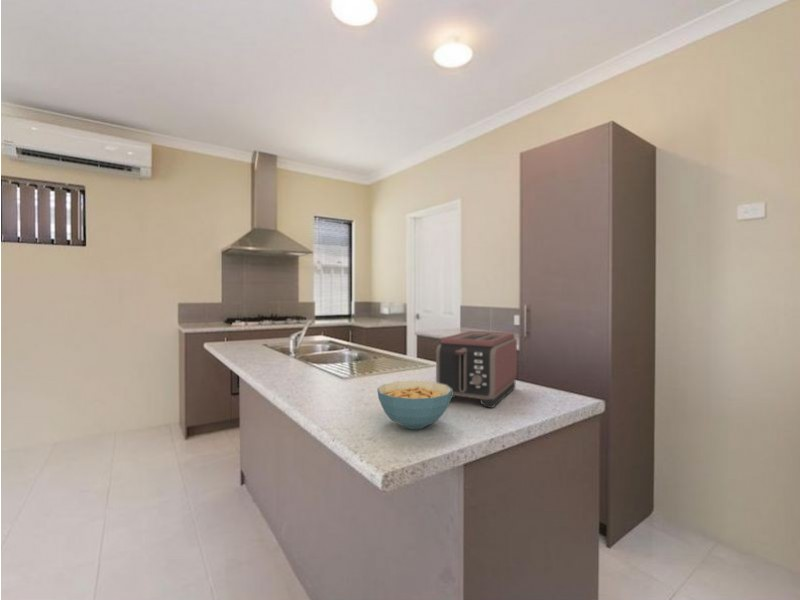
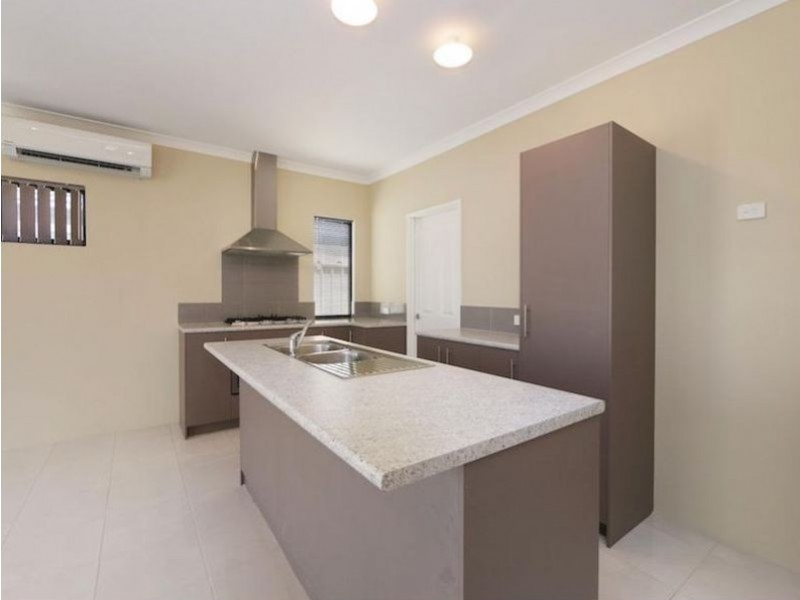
- toaster [435,330,518,409]
- cereal bowl [376,380,452,430]
